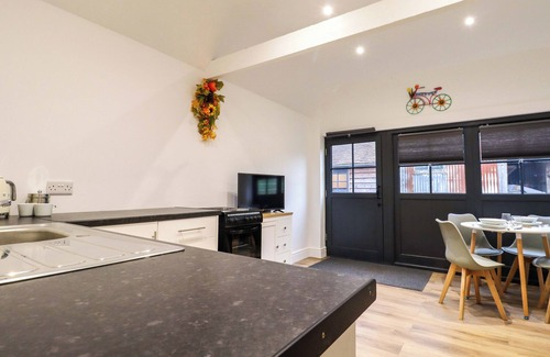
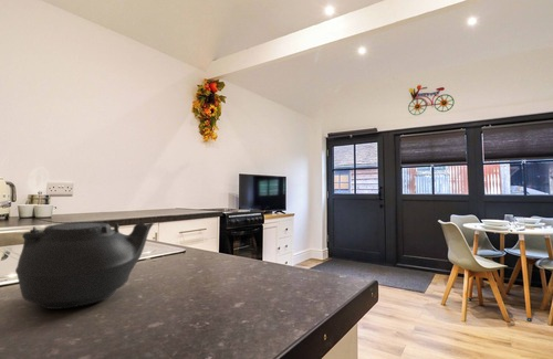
+ teapot [14,220,155,310]
